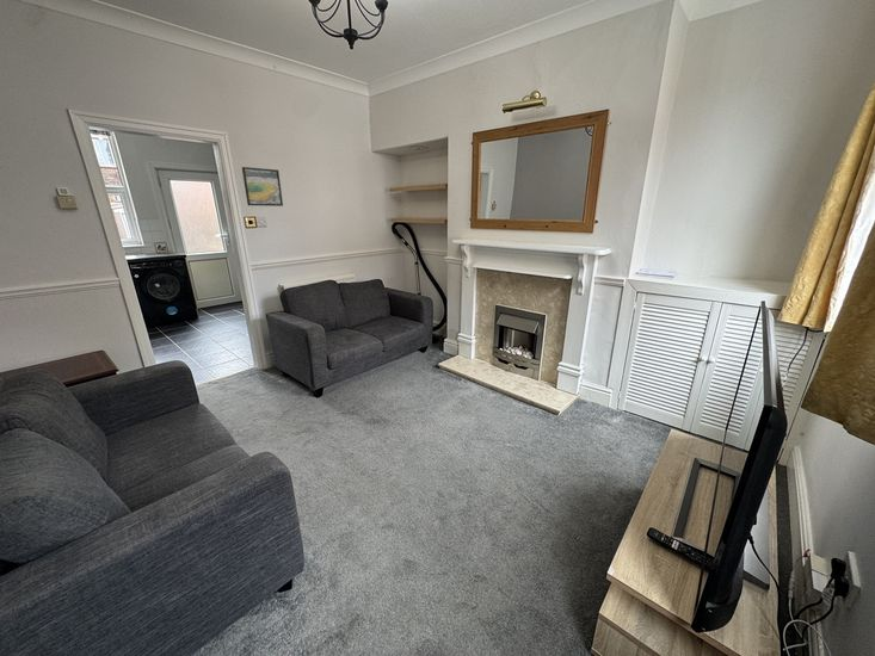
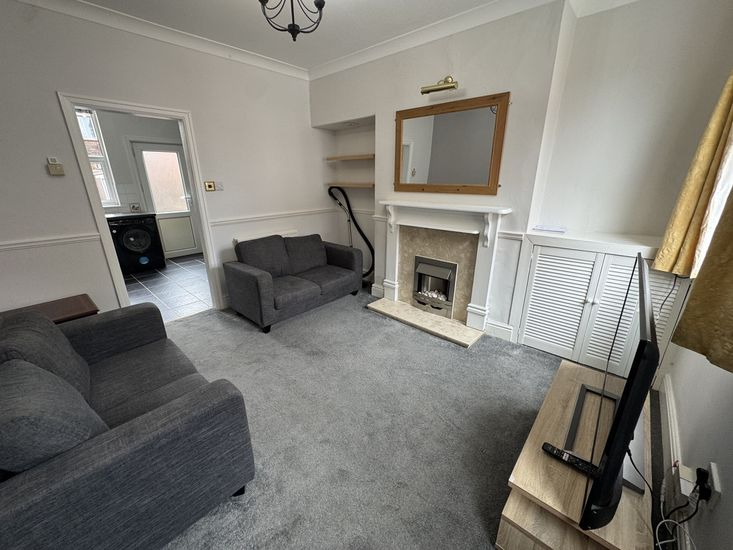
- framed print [241,166,284,208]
